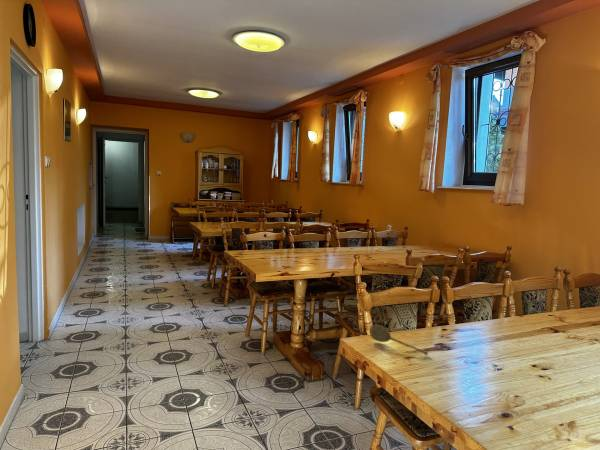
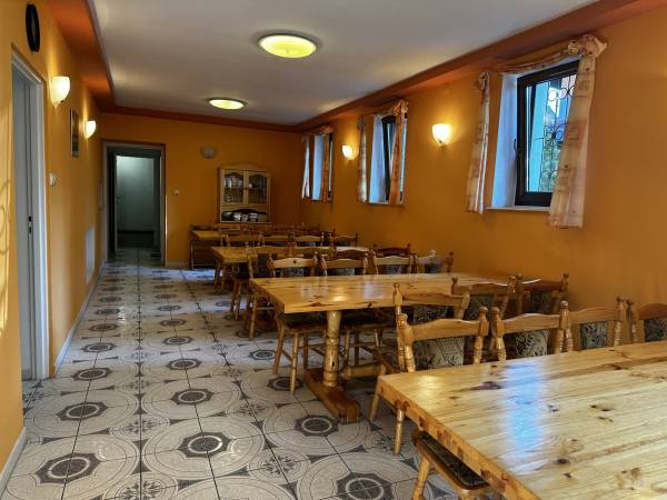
- soupspoon [368,324,429,357]
